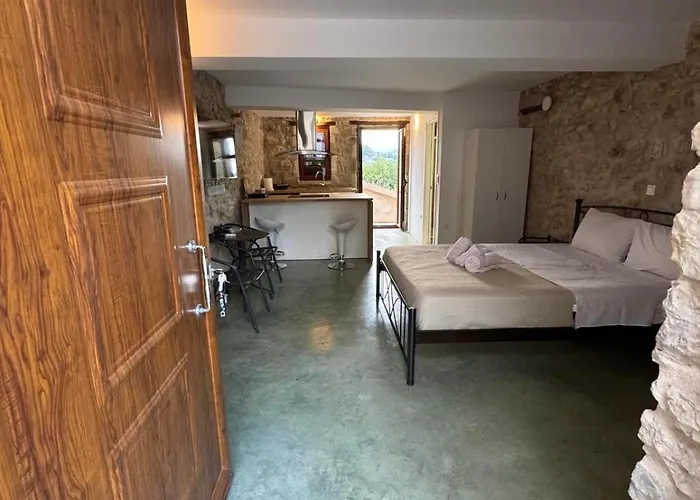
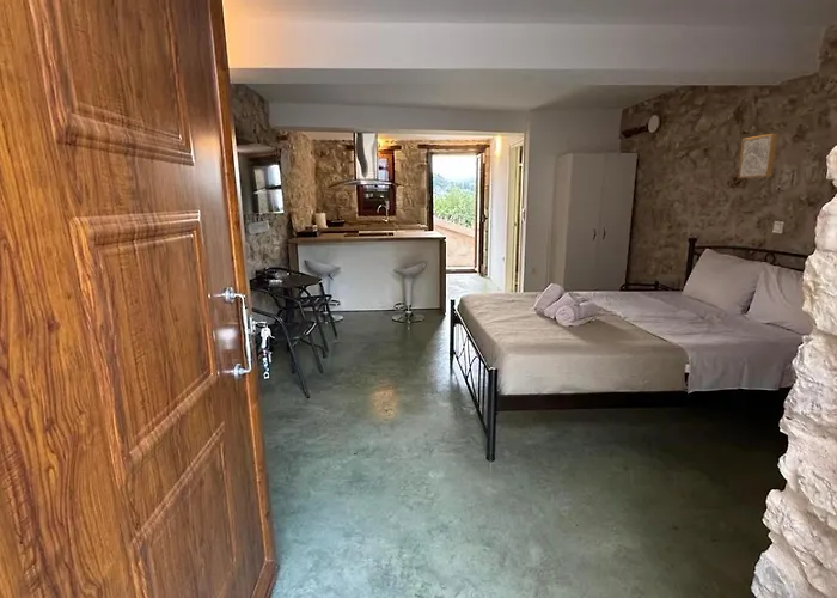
+ wall art [737,133,778,179]
